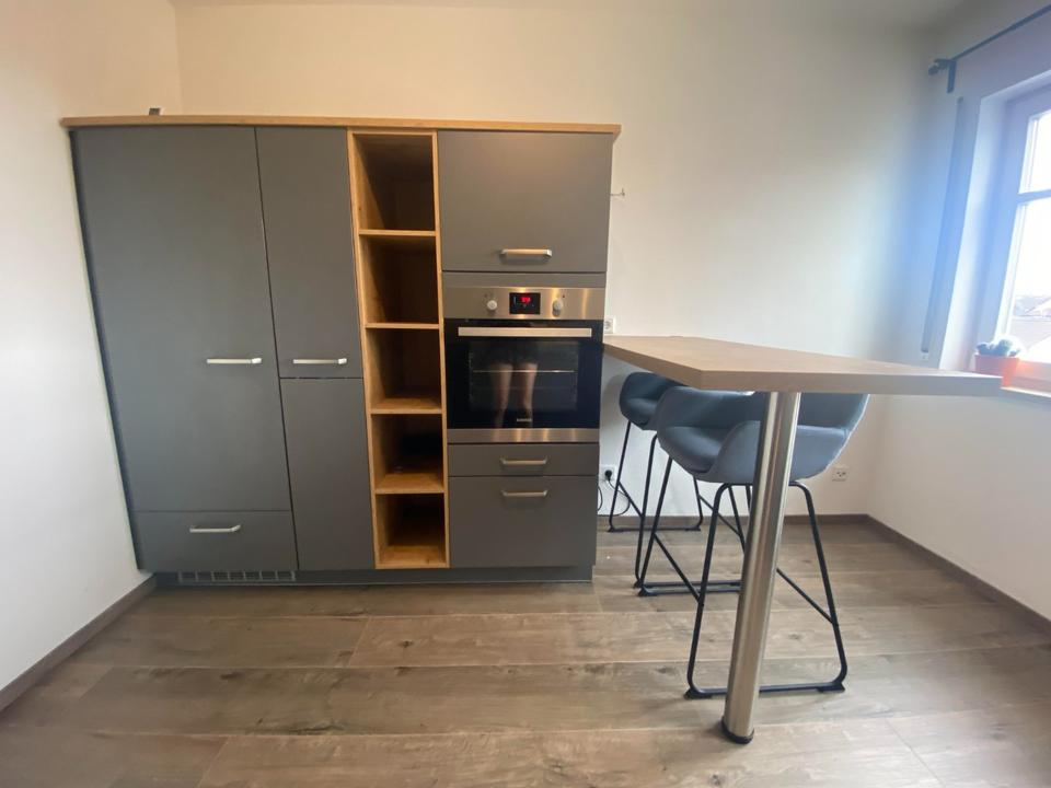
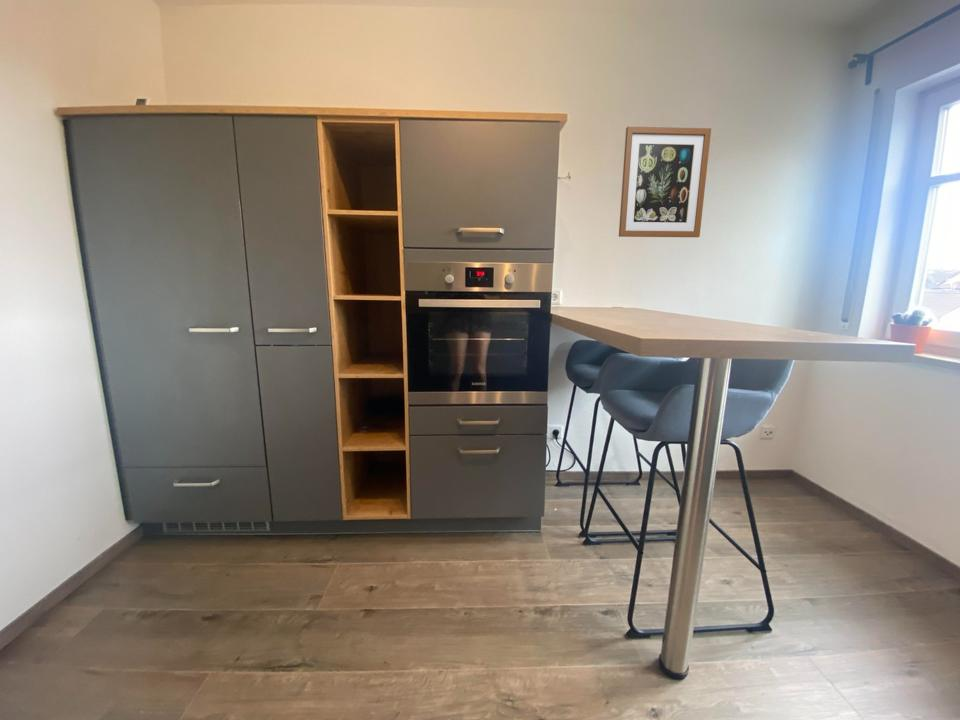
+ wall art [618,126,712,238]
